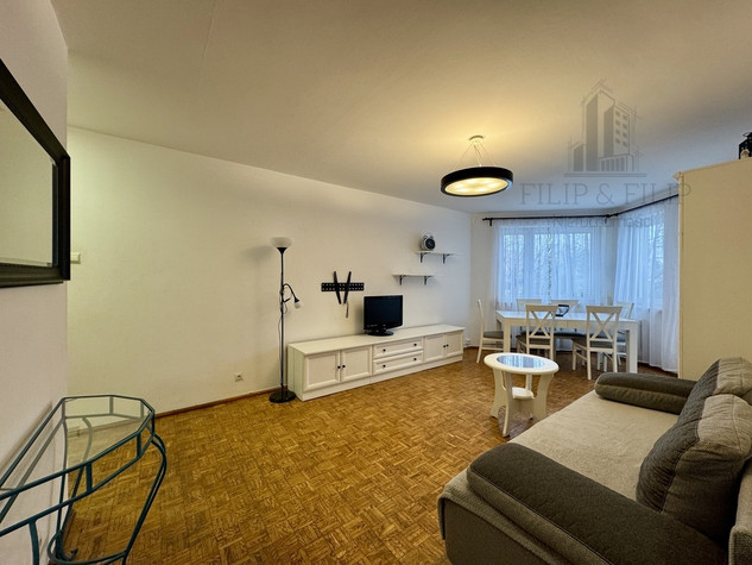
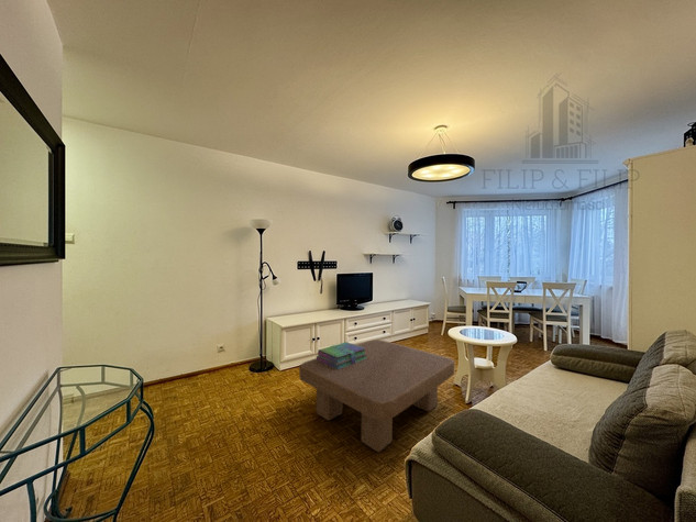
+ coffee table [298,338,455,453]
+ stack of books [316,341,367,369]
